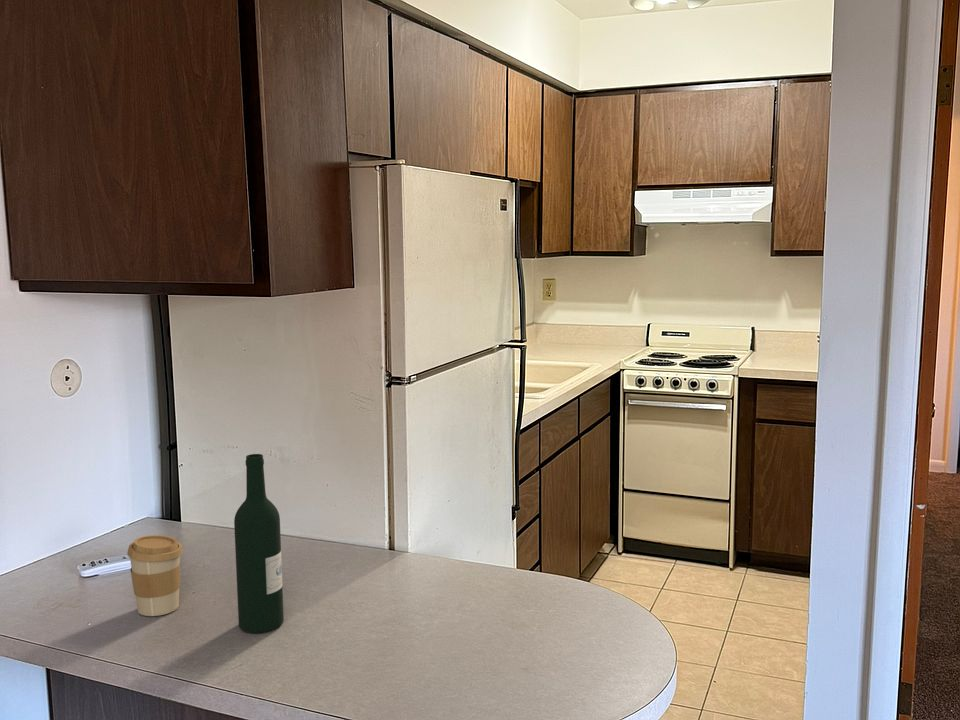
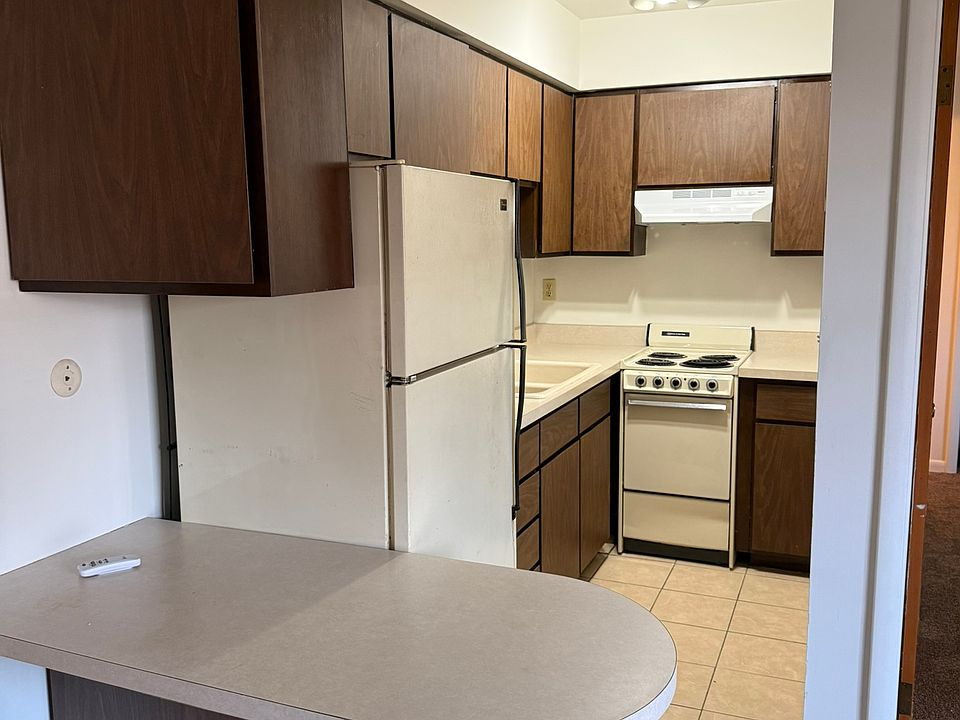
- wine bottle [233,453,285,634]
- coffee cup [126,534,184,617]
